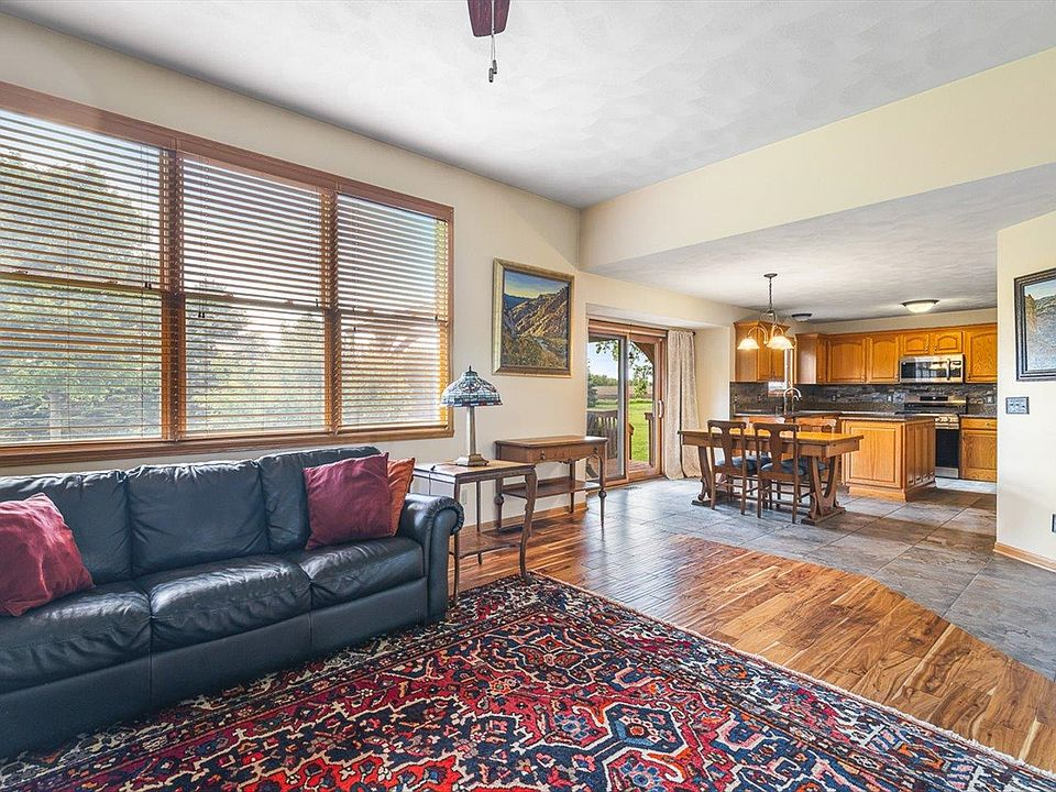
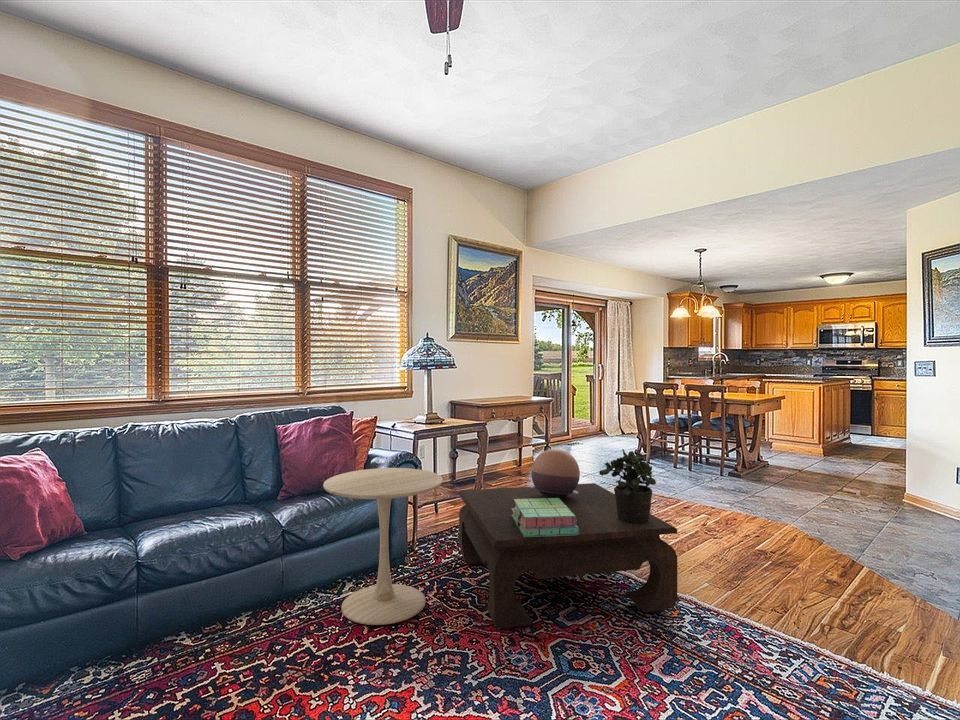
+ decorative bowl [529,448,581,498]
+ side table [322,467,444,626]
+ stack of books [511,498,579,537]
+ coffee table [458,482,678,630]
+ potted plant [598,448,657,524]
